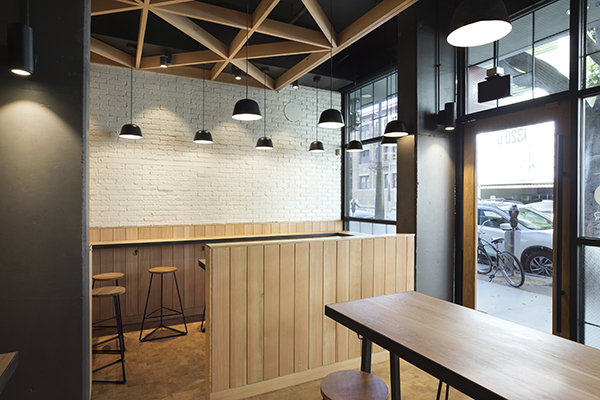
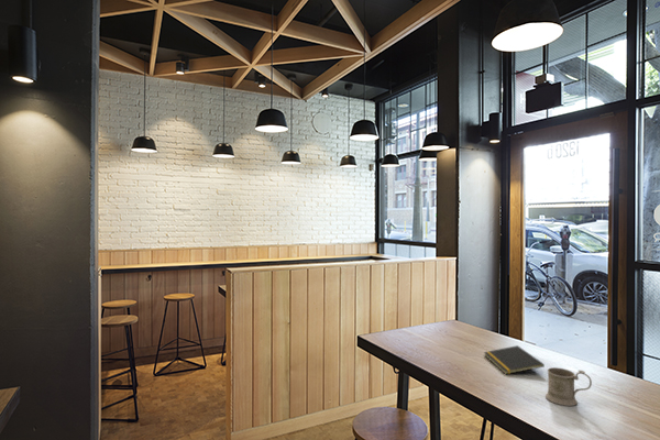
+ notepad [483,344,546,375]
+ mug [544,366,593,407]
